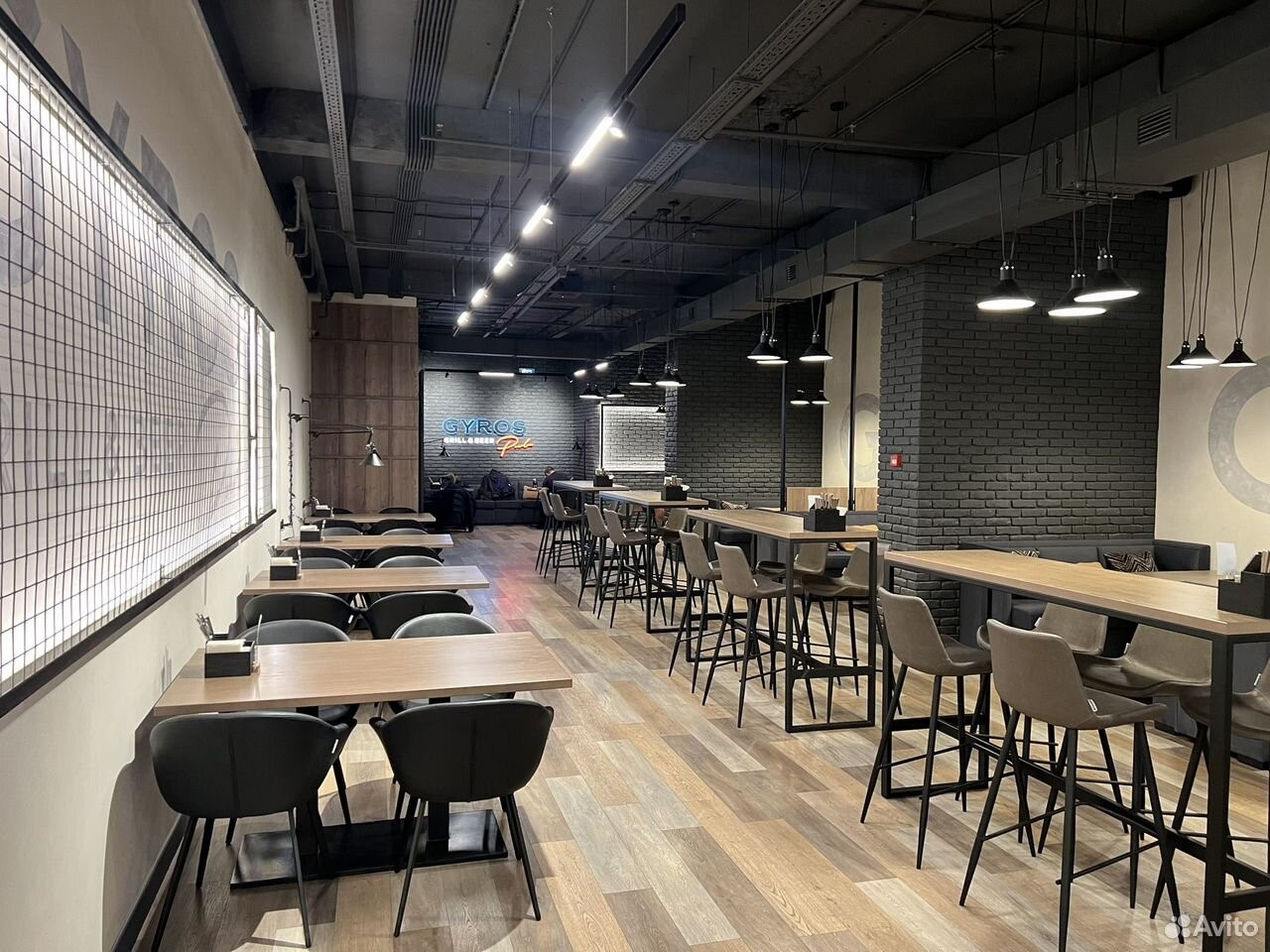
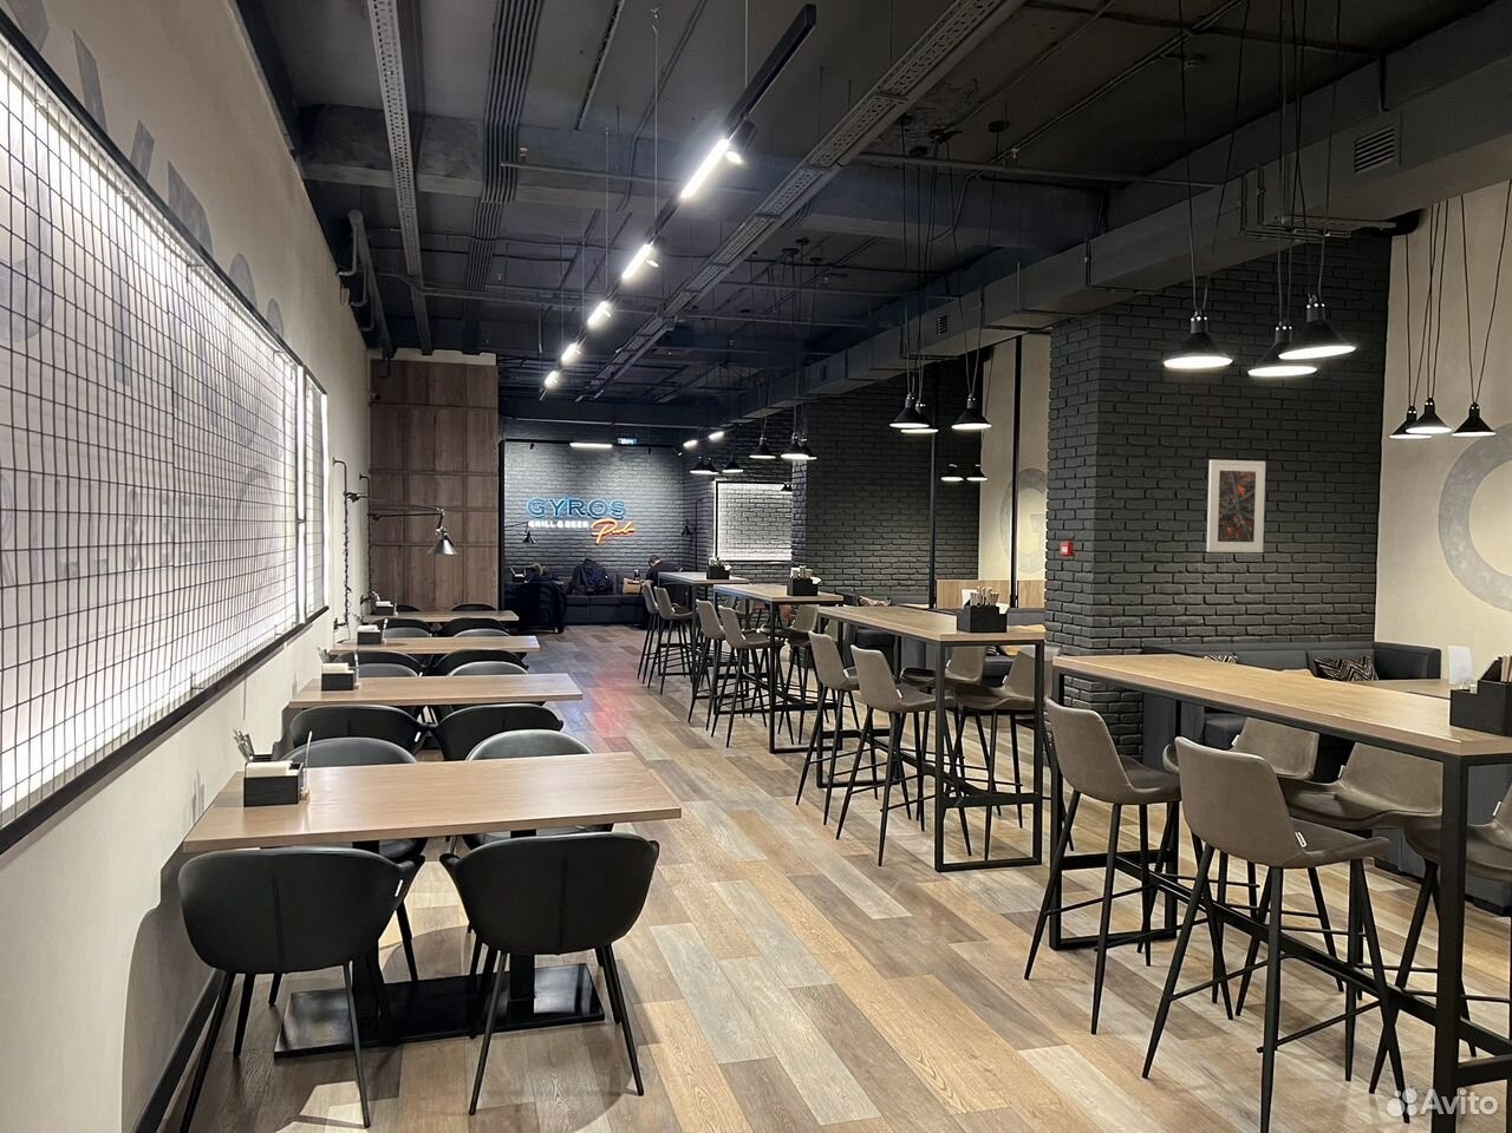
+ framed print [1206,459,1267,553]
